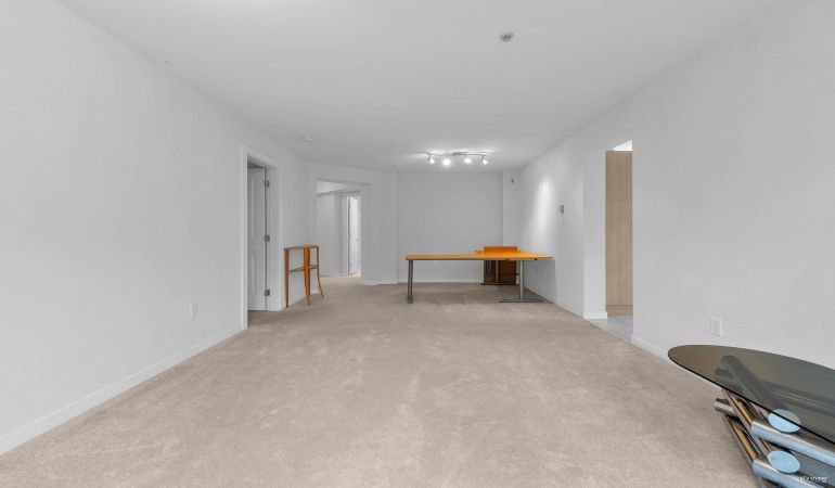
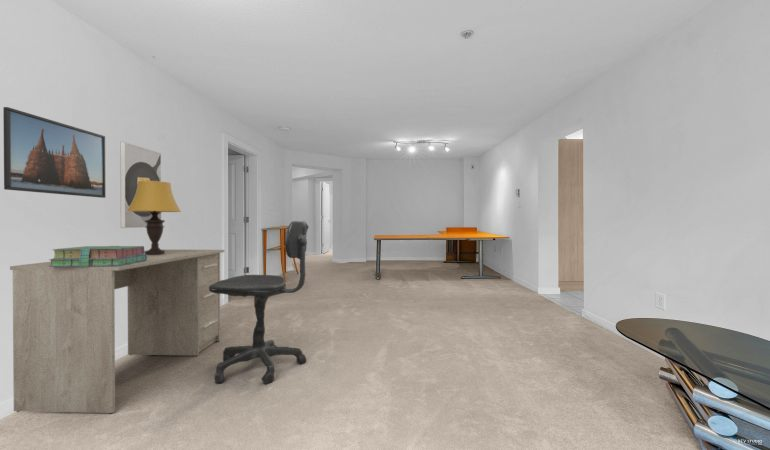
+ desk [9,249,225,415]
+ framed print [119,141,162,229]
+ stack of books [48,245,147,267]
+ table lamp [127,181,182,255]
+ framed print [2,106,106,199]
+ office chair [209,220,310,385]
